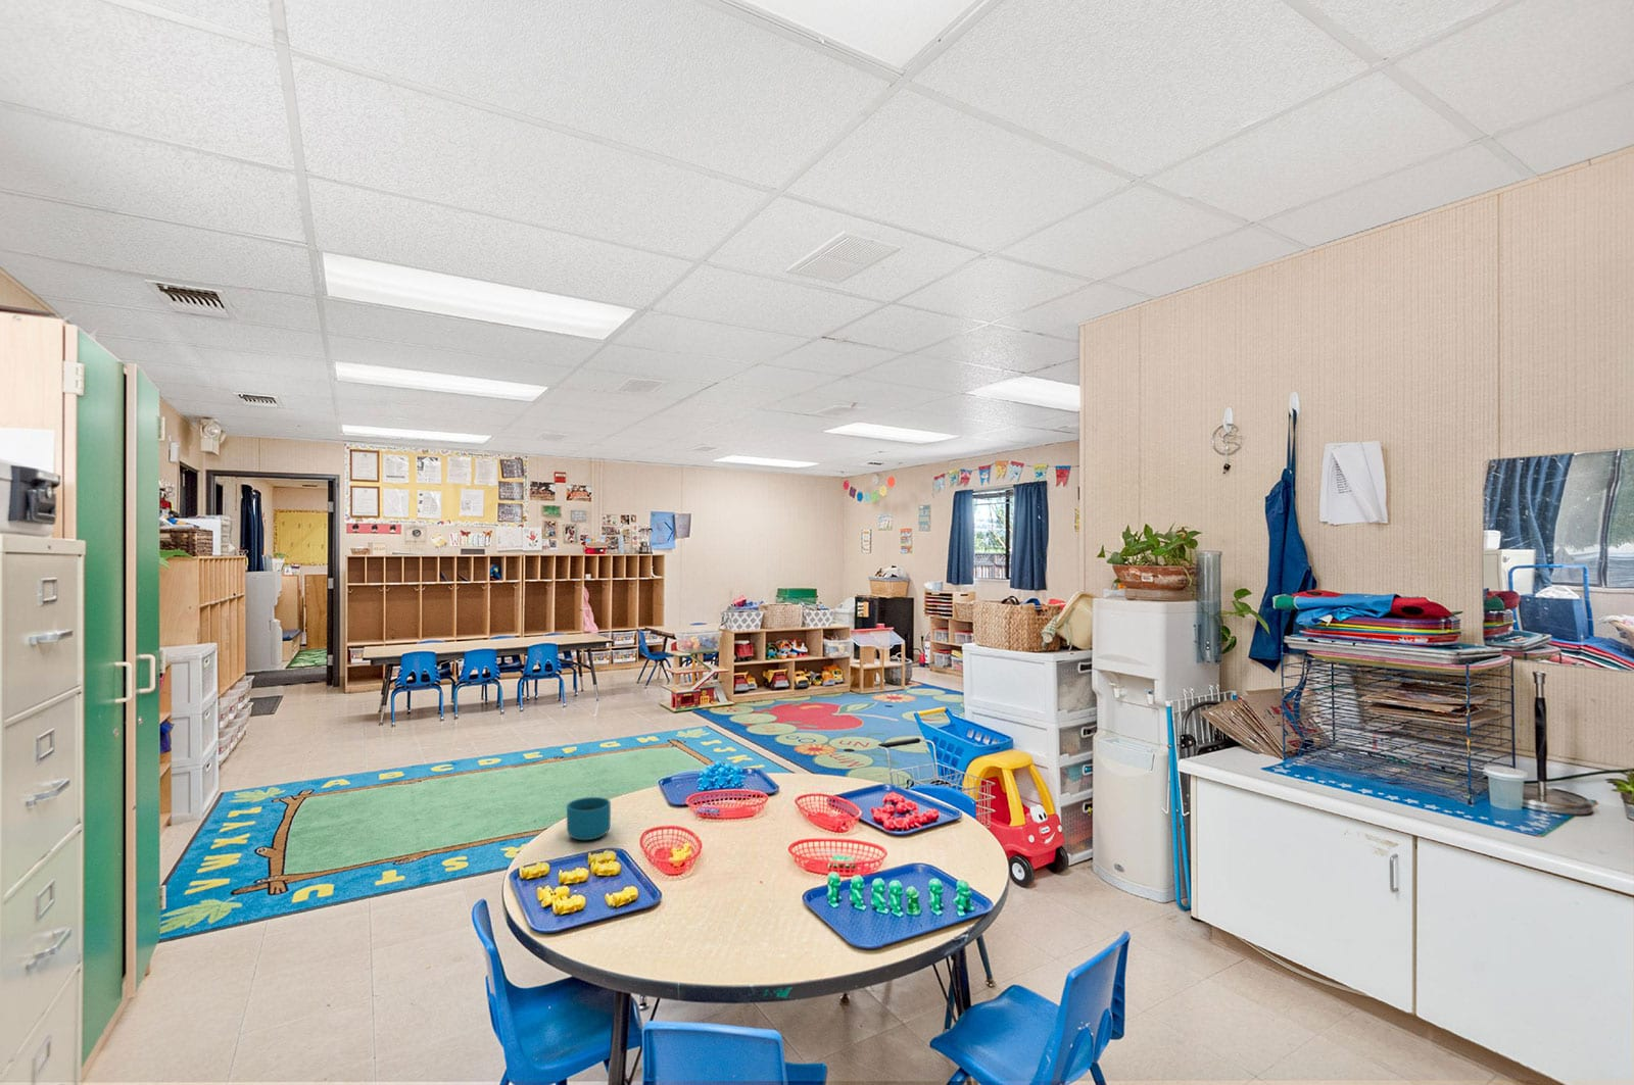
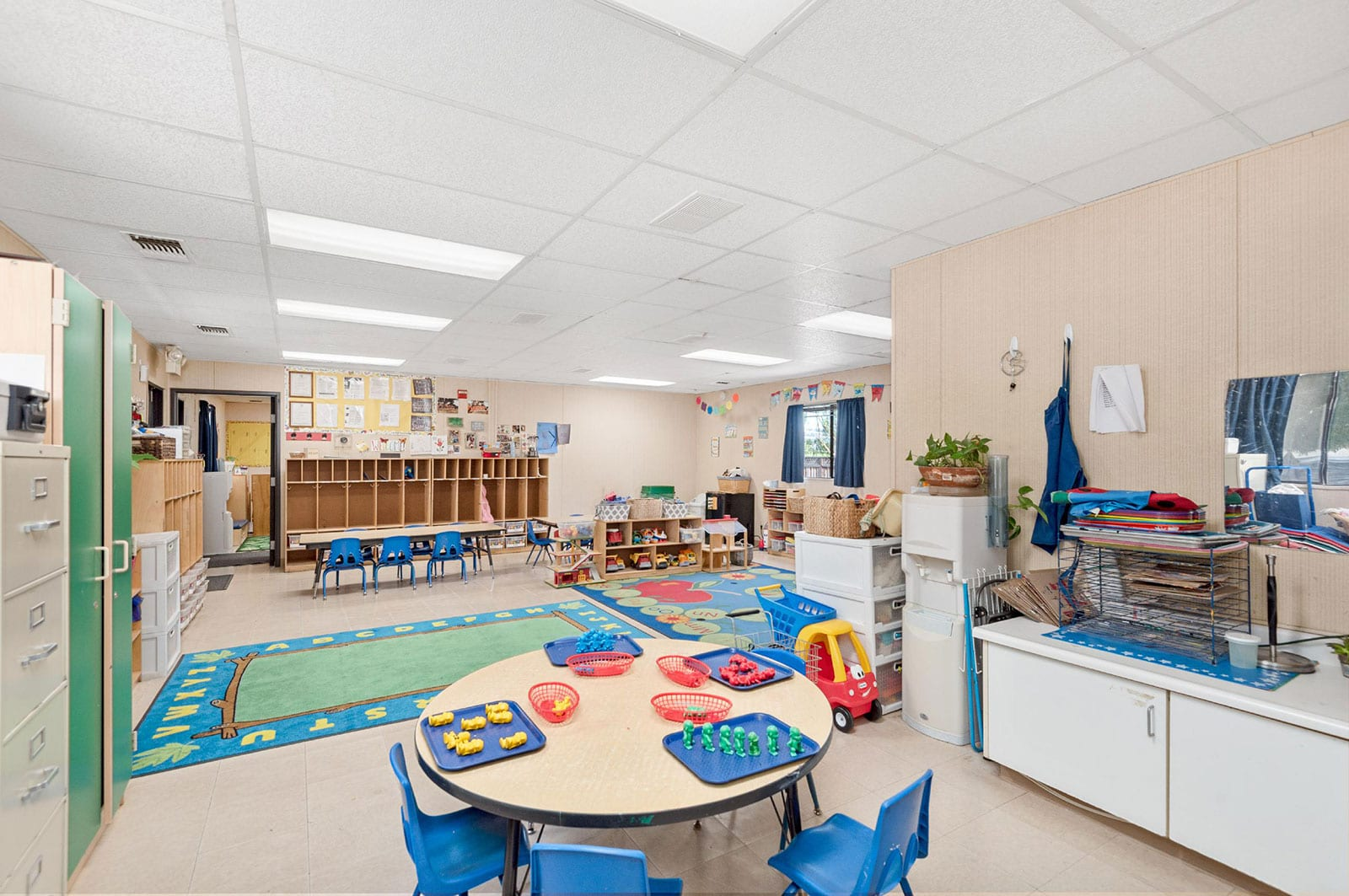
- cup [566,796,612,842]
